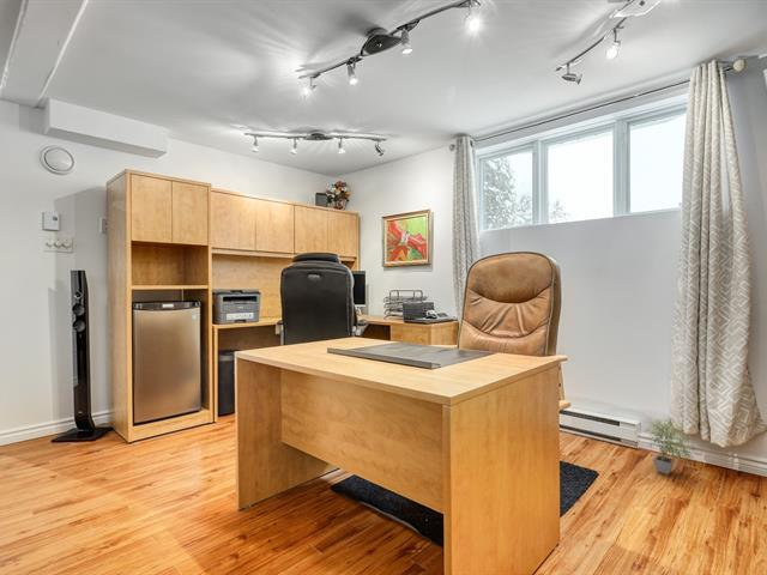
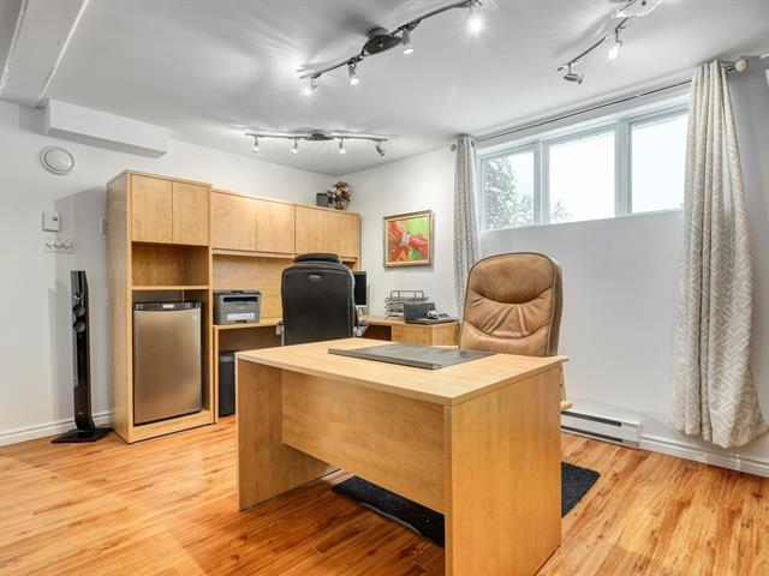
- potted plant [642,416,696,476]
